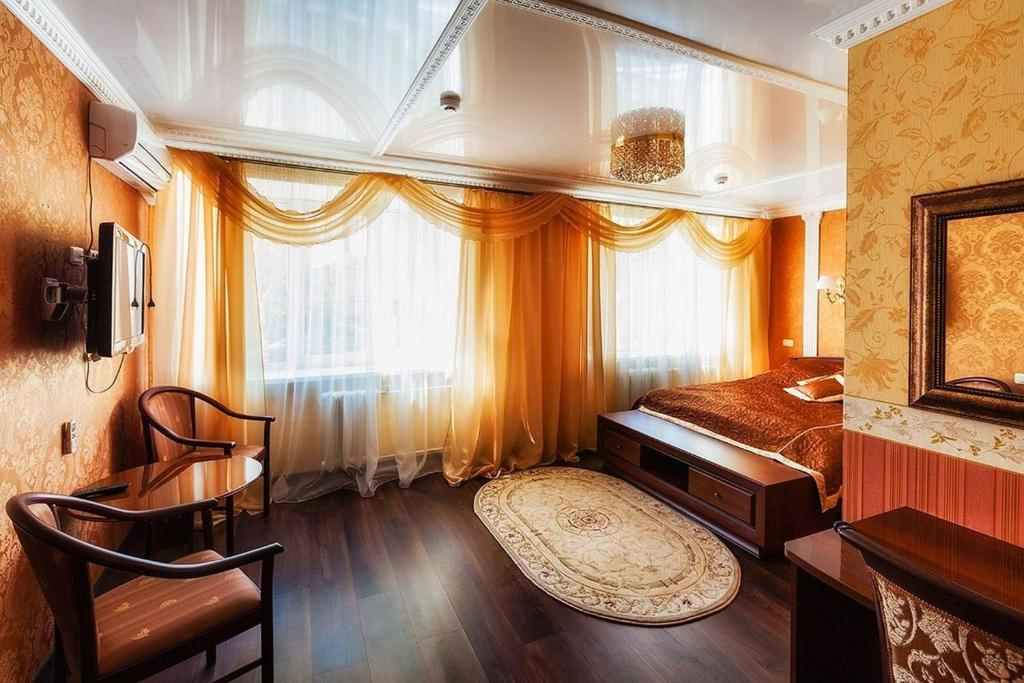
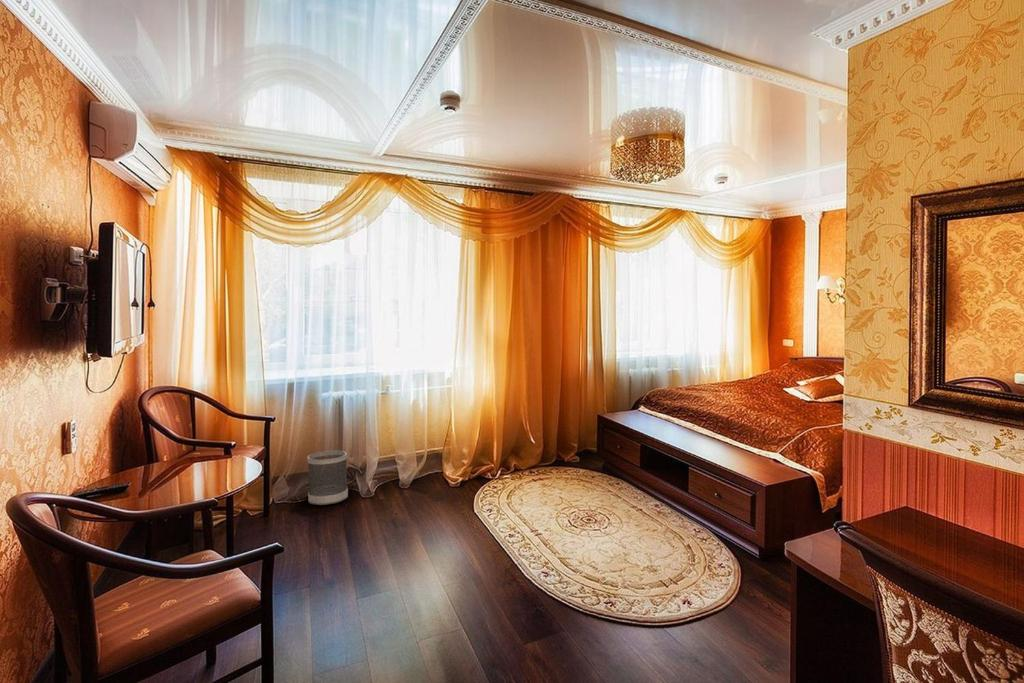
+ wastebasket [306,450,349,506]
